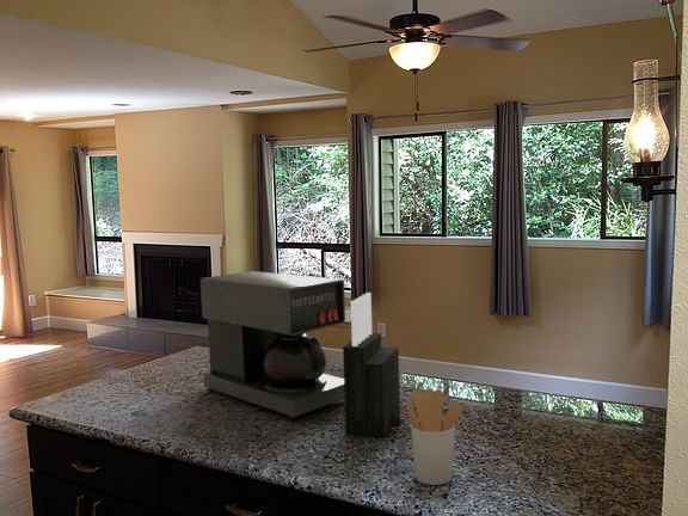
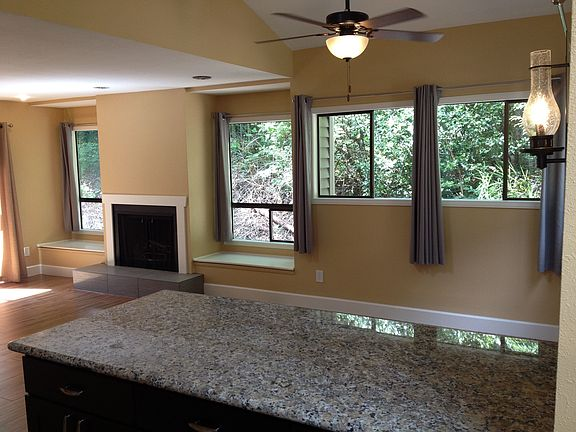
- utensil holder [405,387,463,486]
- coffee maker [199,270,346,420]
- knife block [342,291,401,438]
